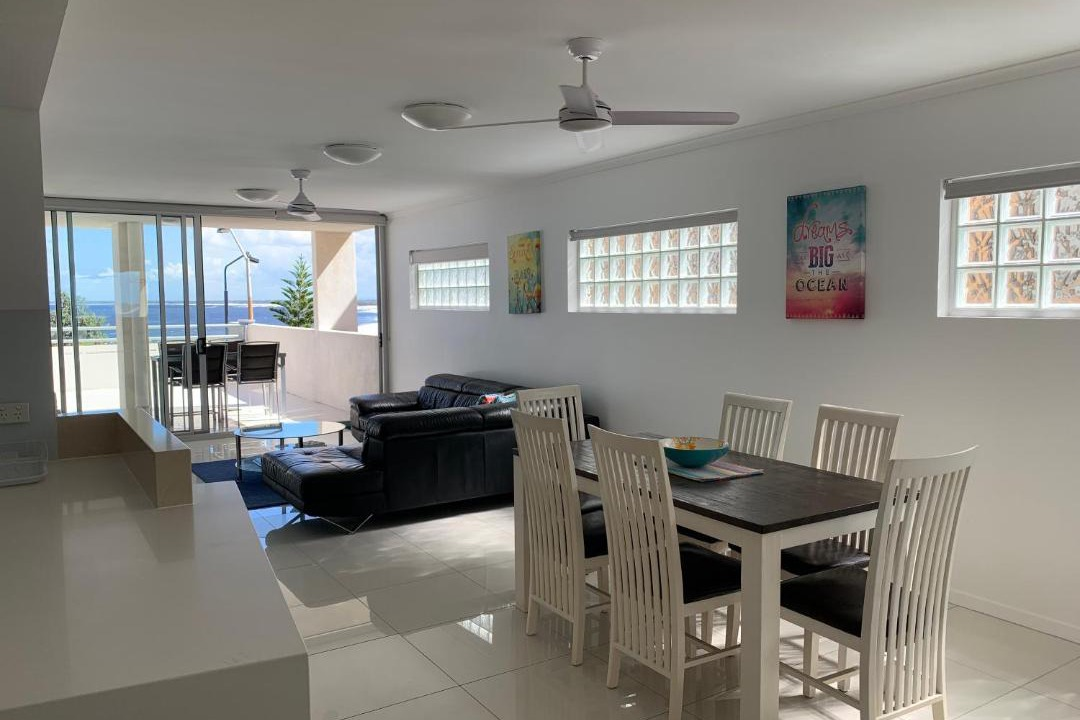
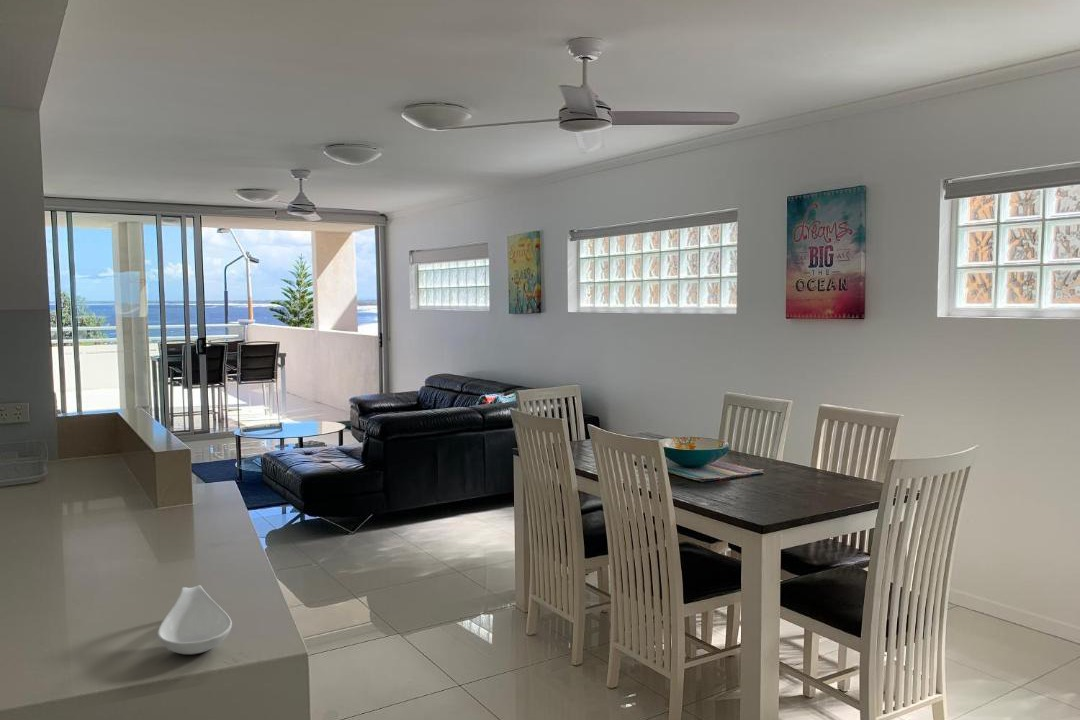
+ spoon rest [156,584,233,656]
